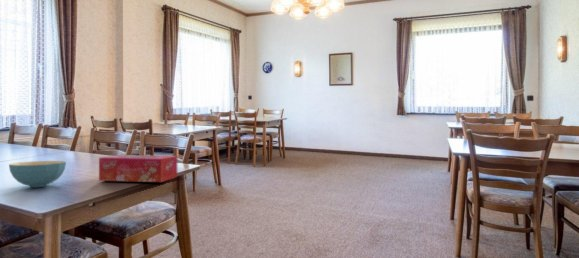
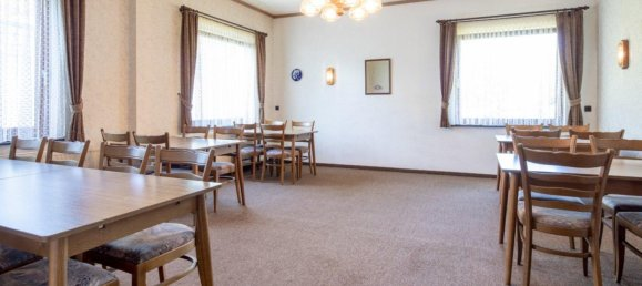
- tissue box [98,154,178,183]
- cereal bowl [8,160,67,188]
